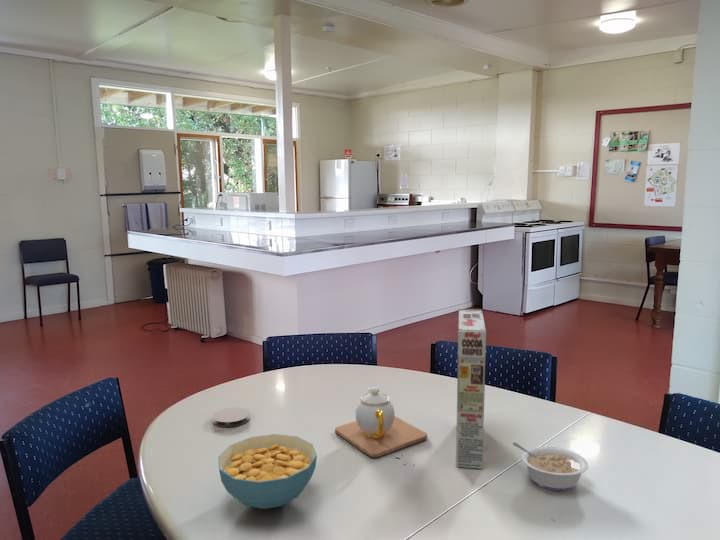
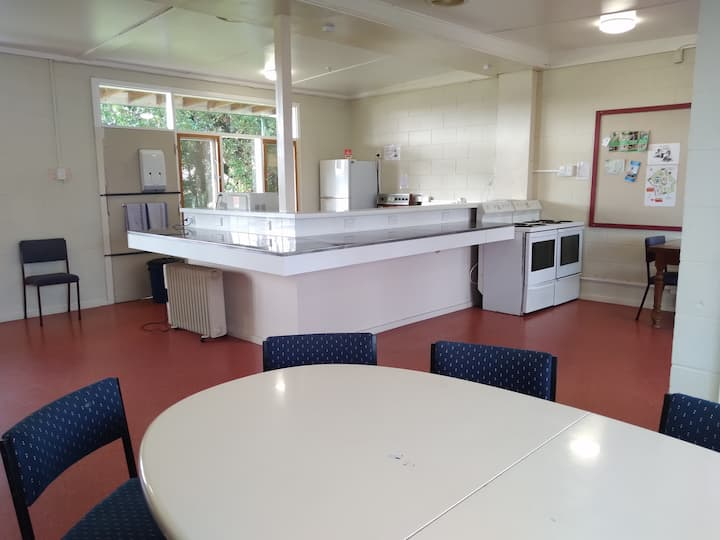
- cereal bowl [218,433,318,510]
- legume [512,441,589,492]
- cereal box [455,308,487,470]
- teapot [334,386,428,458]
- coaster [212,406,251,428]
